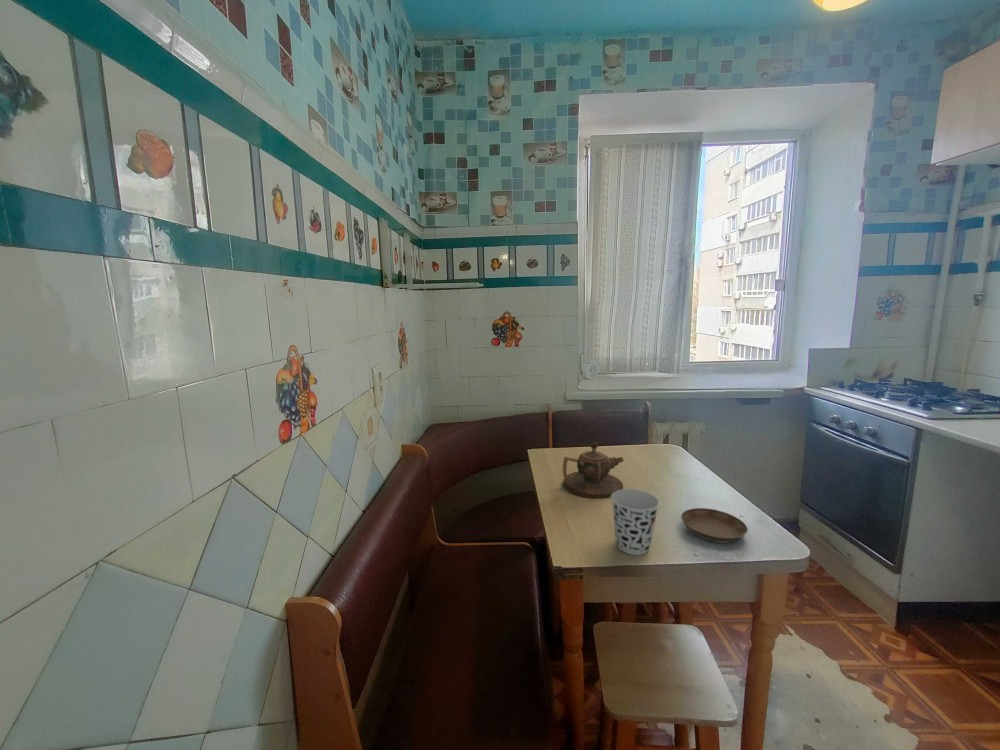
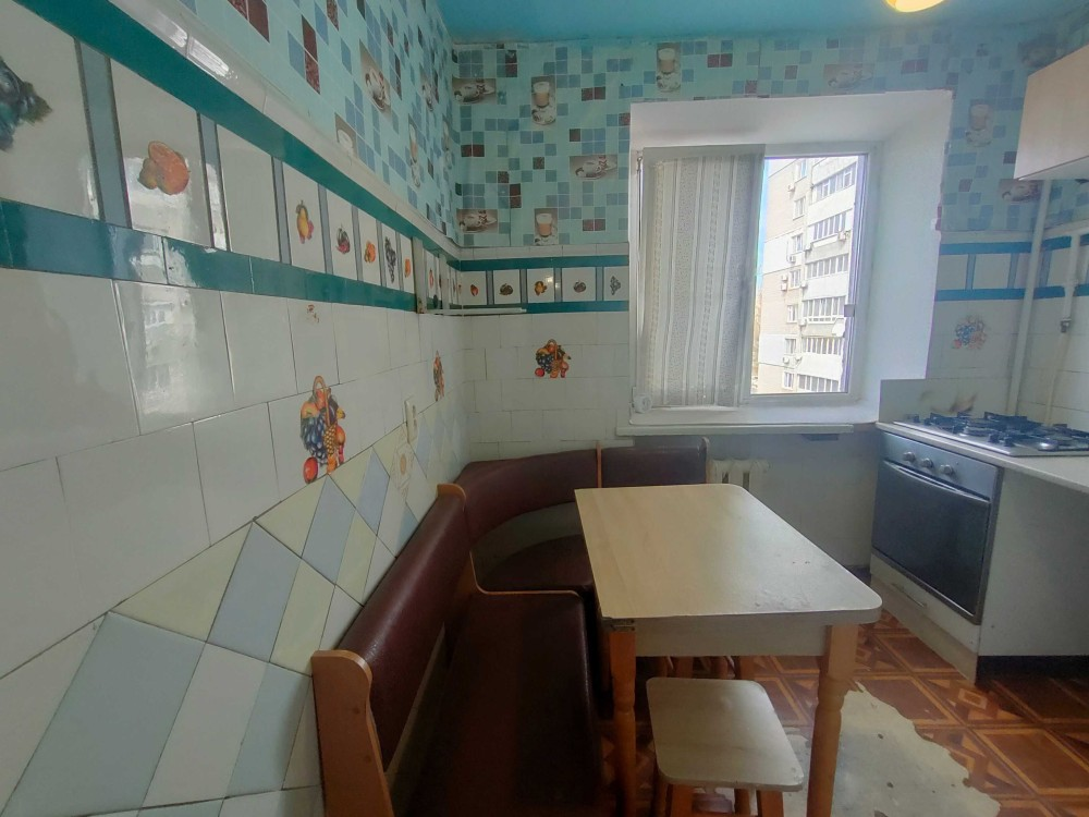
- cup [610,488,660,556]
- saucer [680,507,749,544]
- teapot [562,441,625,499]
